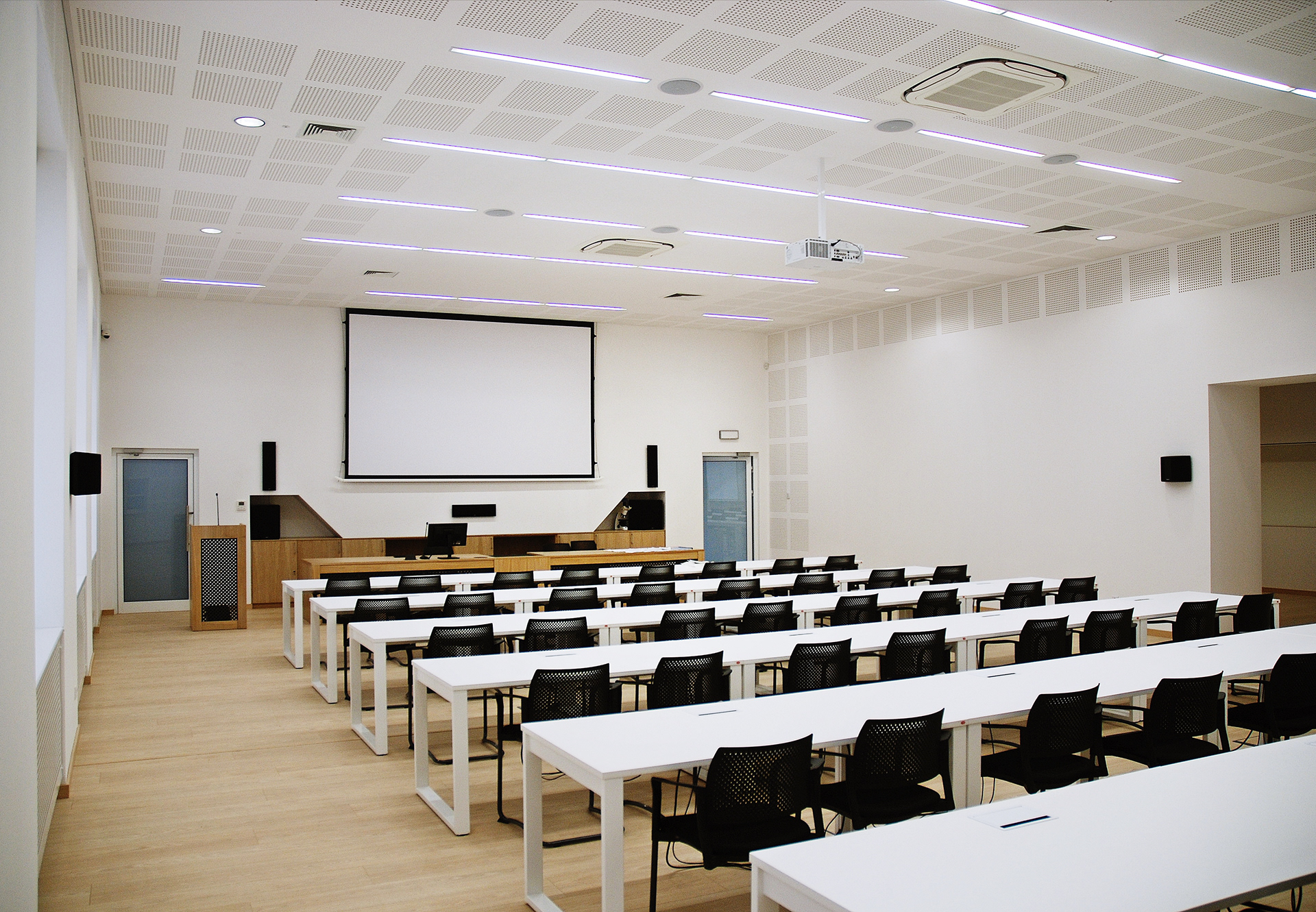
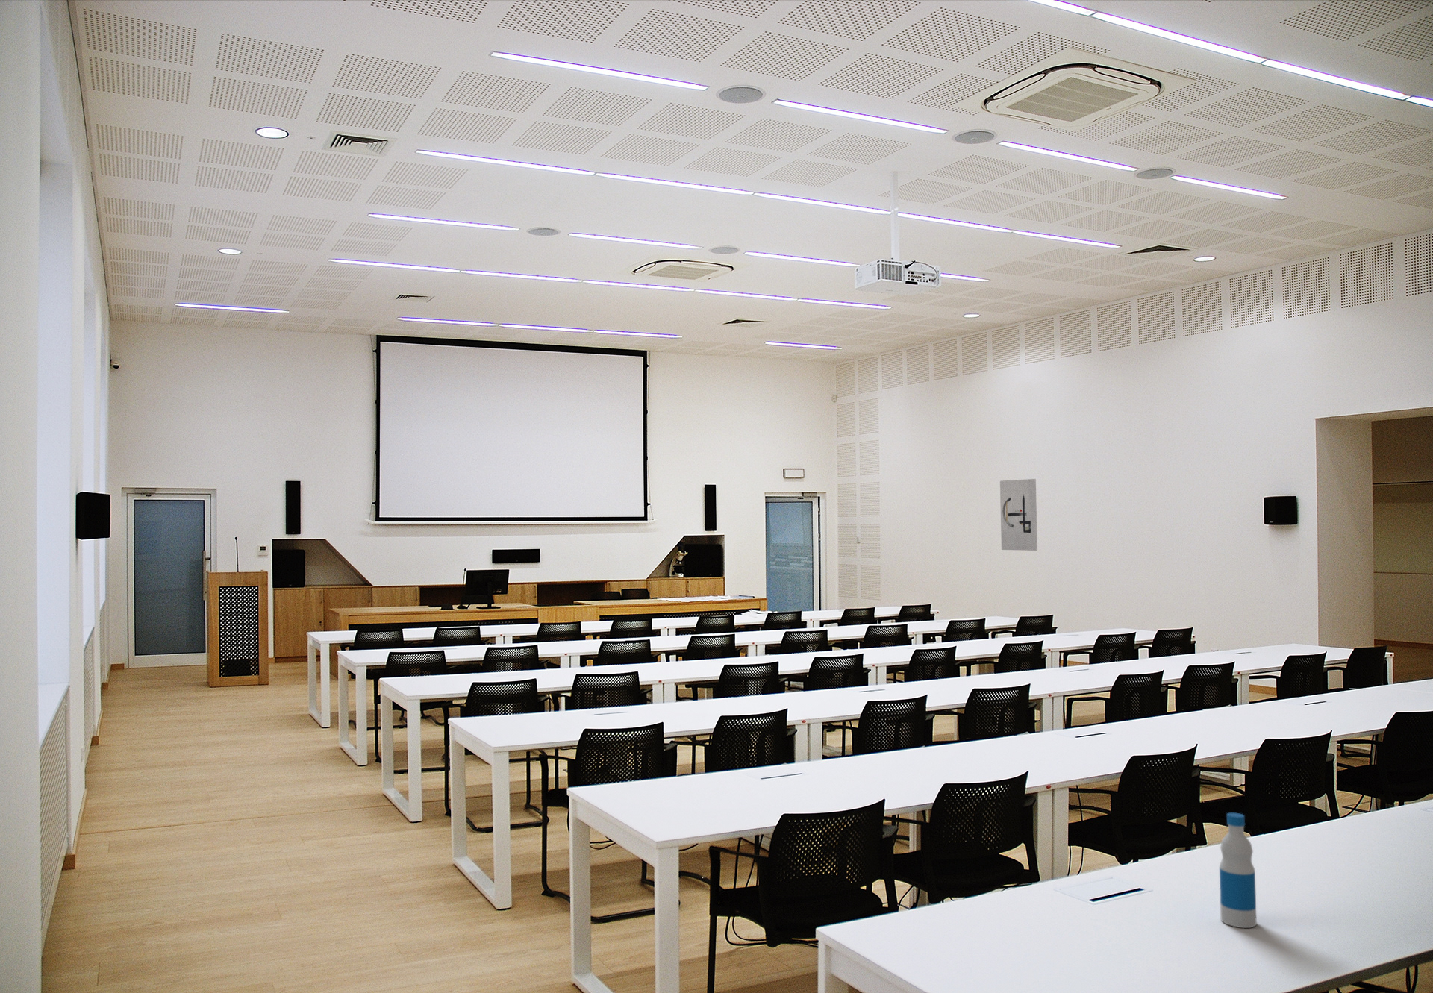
+ bottle [1218,812,1258,929]
+ wall art [1000,478,1038,551]
